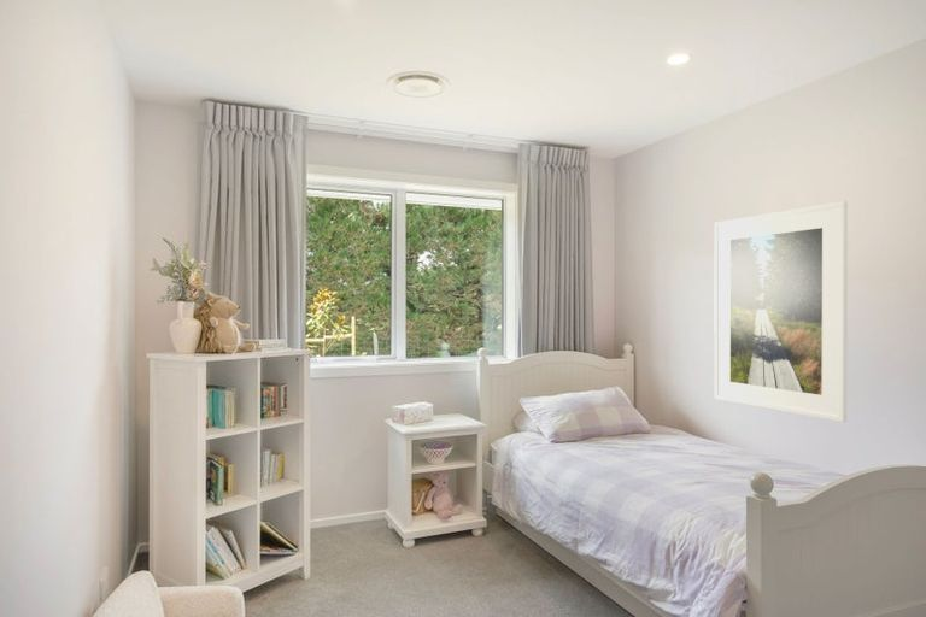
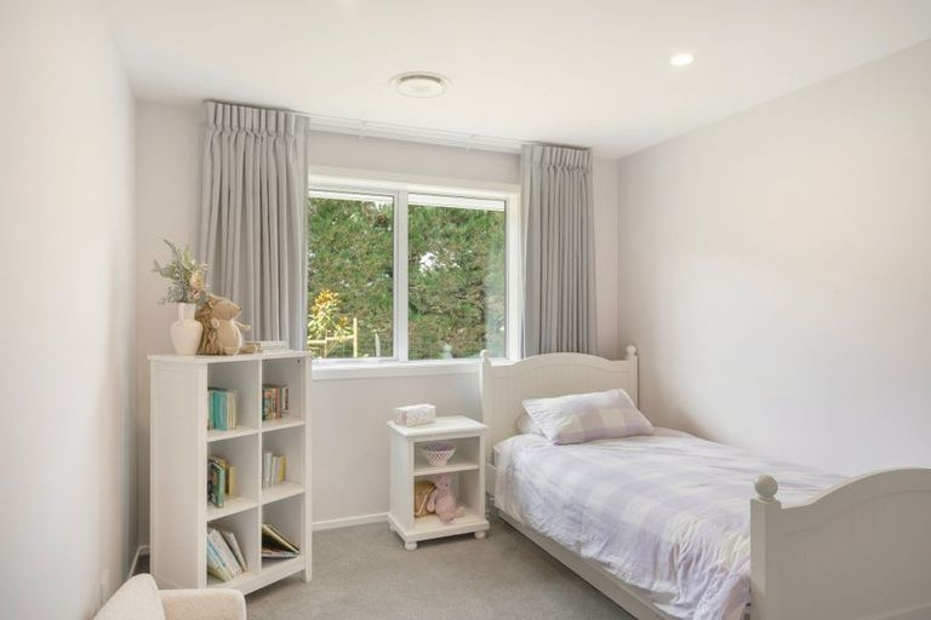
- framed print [713,200,849,423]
